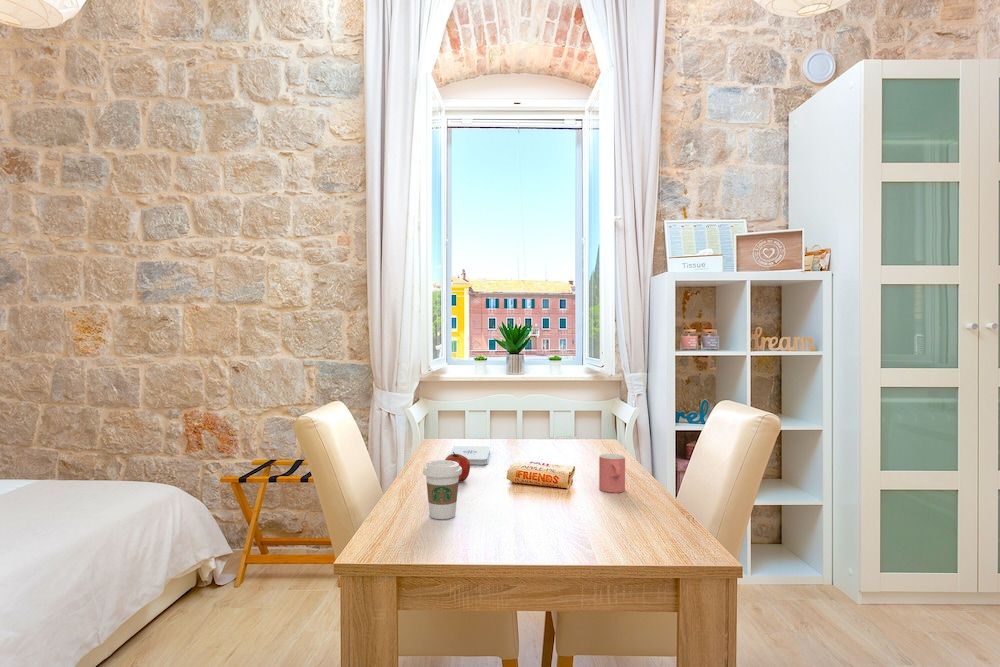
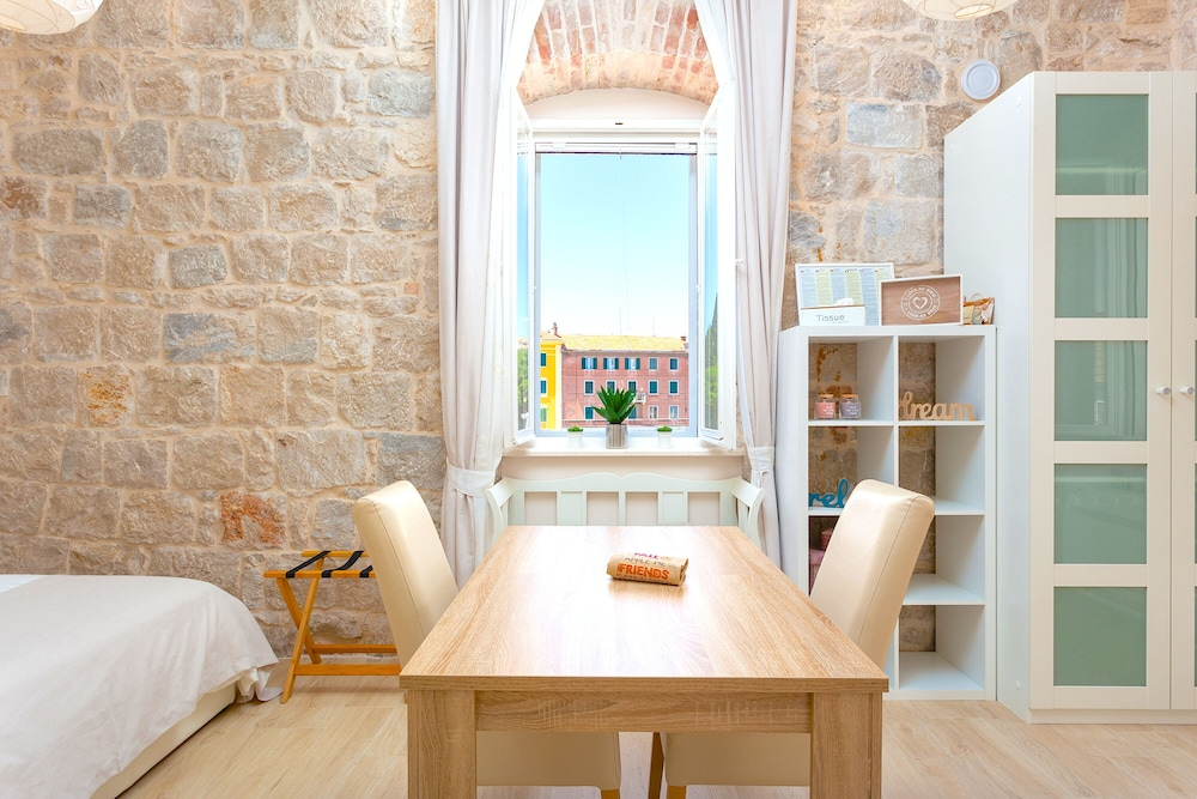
- fruit [444,452,471,483]
- notepad [448,445,491,466]
- coffee cup [422,459,462,520]
- cup [598,453,626,493]
